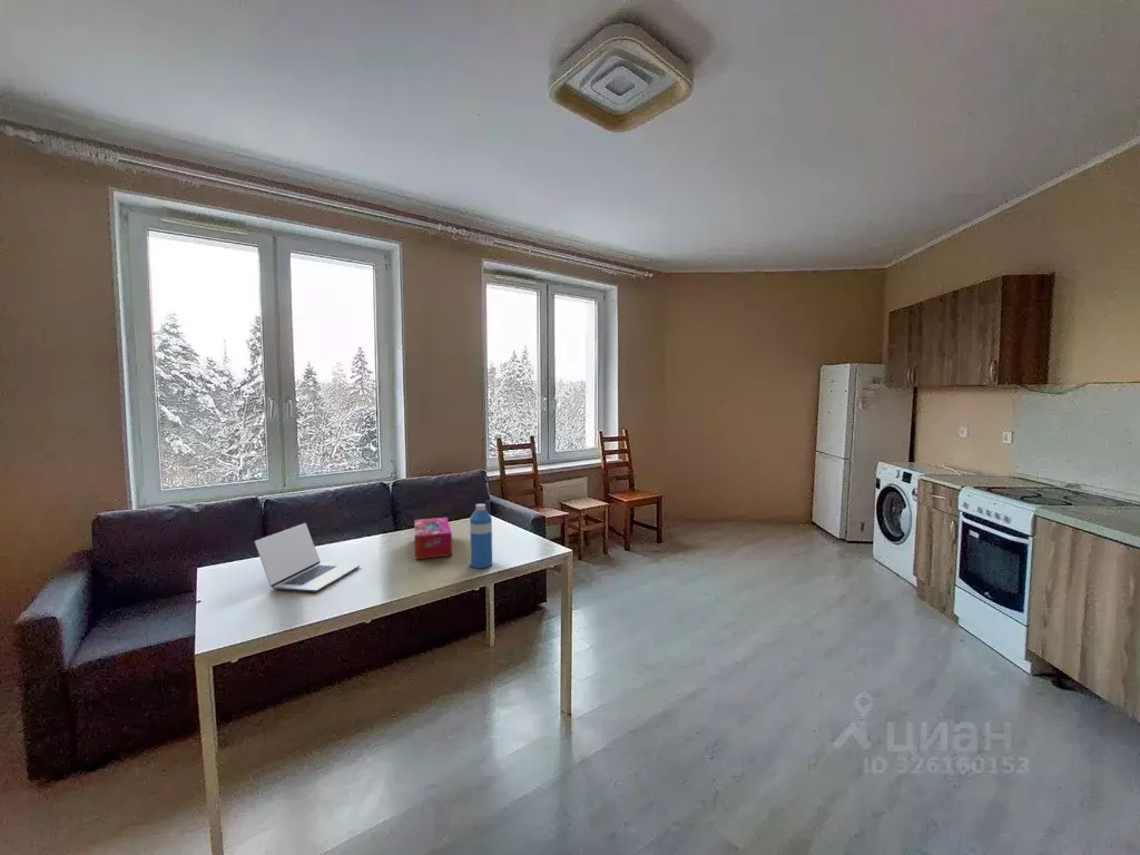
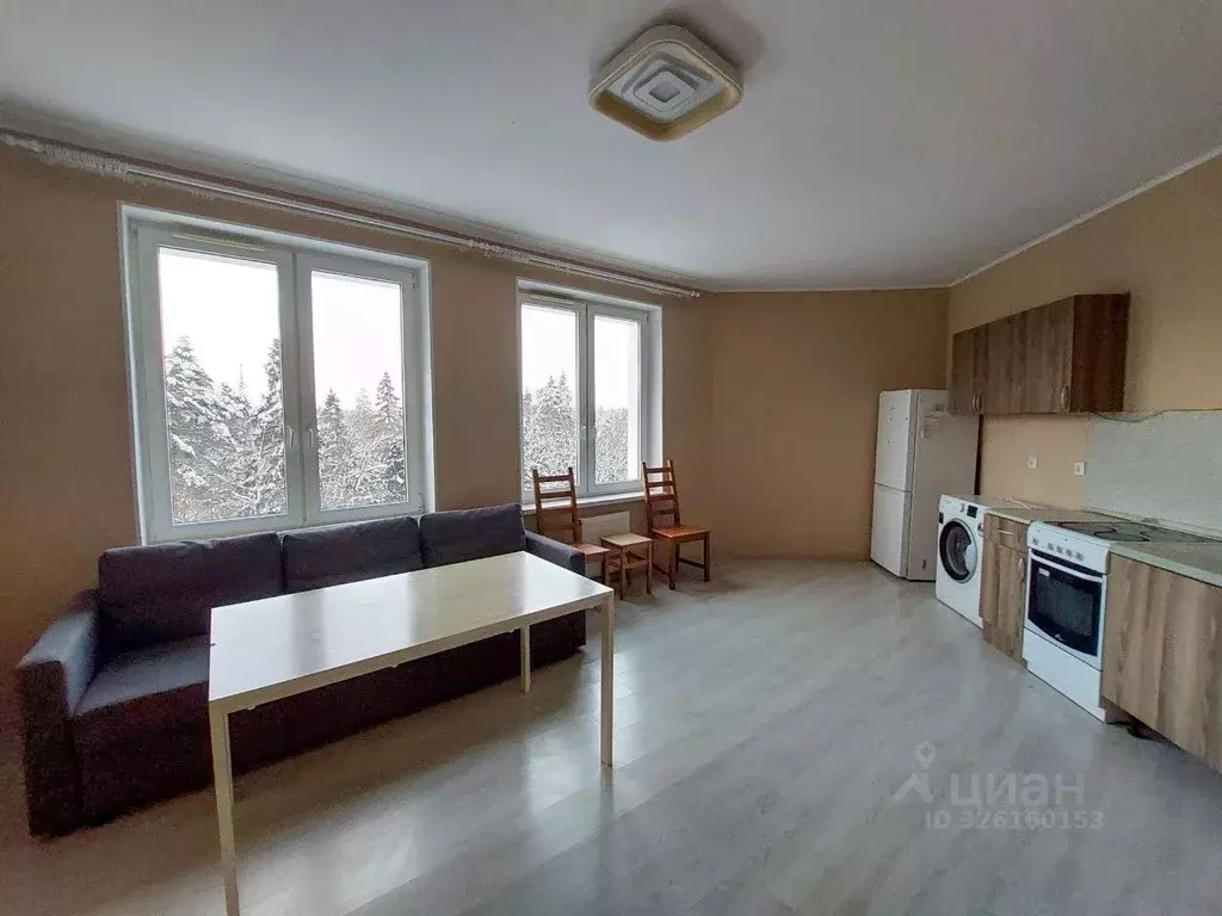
- laptop [254,522,361,593]
- water bottle [469,503,493,569]
- tissue box [413,517,453,560]
